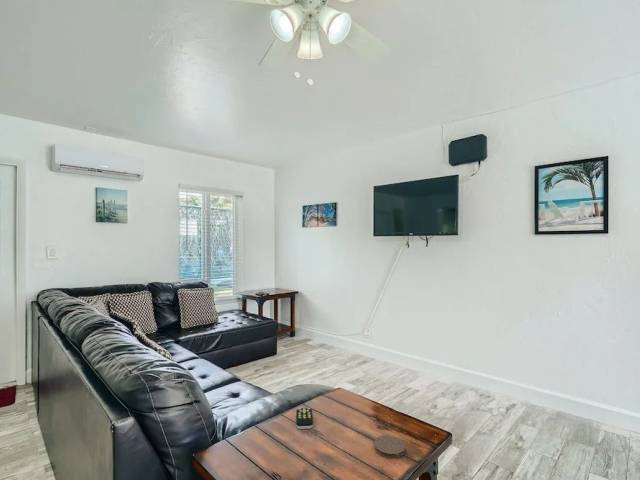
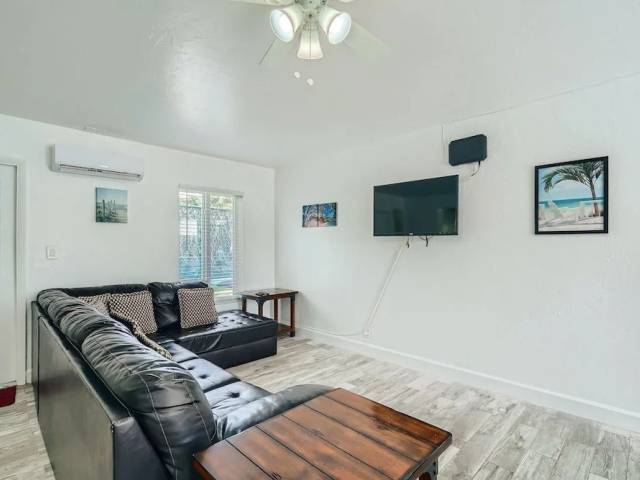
- remote control [295,407,314,430]
- coaster [373,435,406,459]
